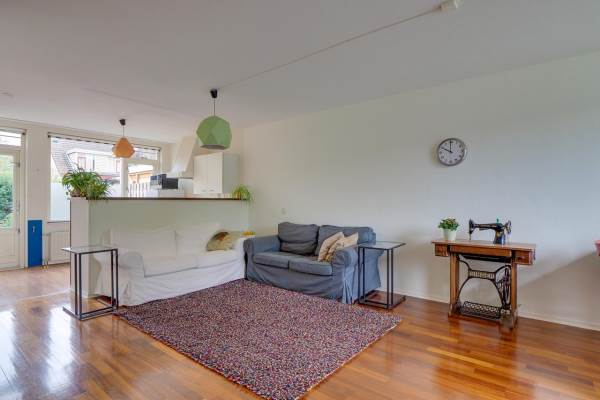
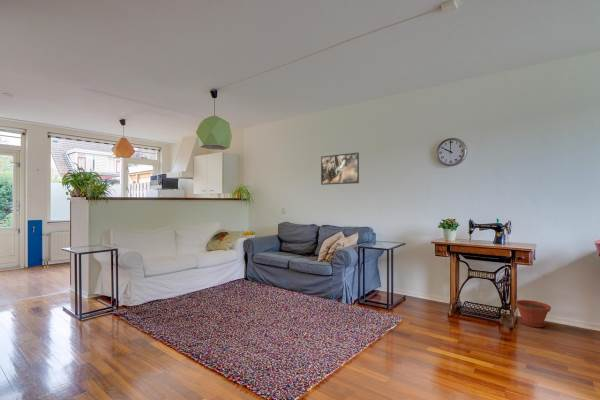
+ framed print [320,152,360,186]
+ plant pot [515,299,552,328]
